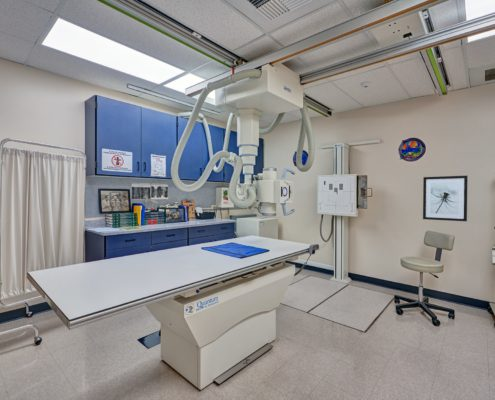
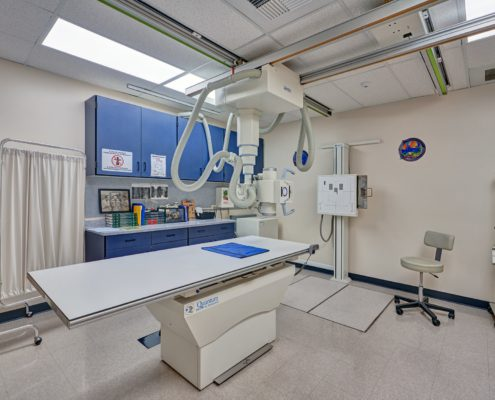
- wall art [422,175,469,222]
